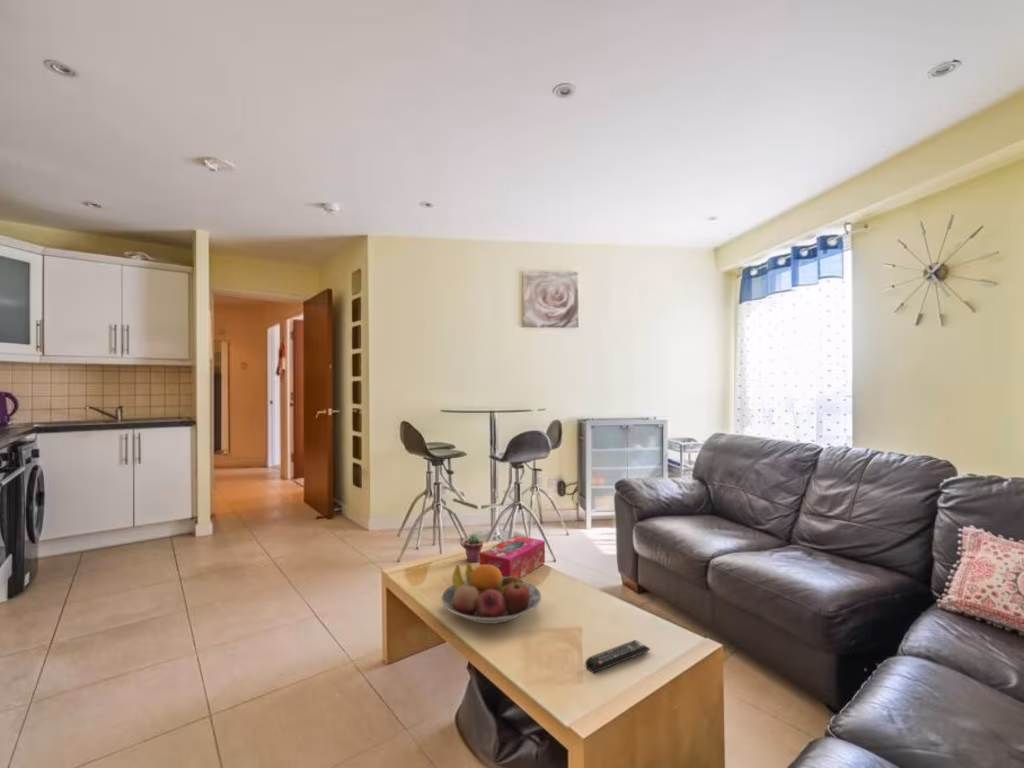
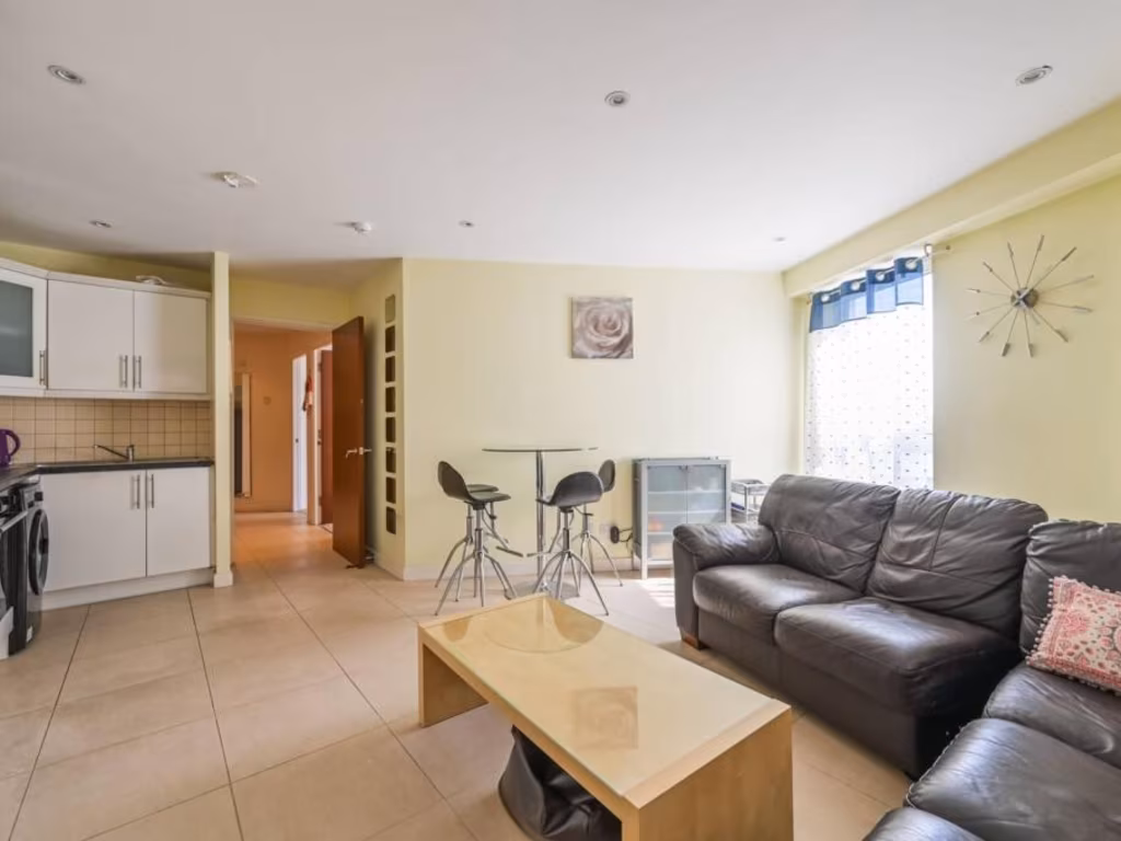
- potted succulent [463,533,484,563]
- tissue box [479,534,546,579]
- remote control [584,639,651,674]
- fruit bowl [440,562,542,625]
